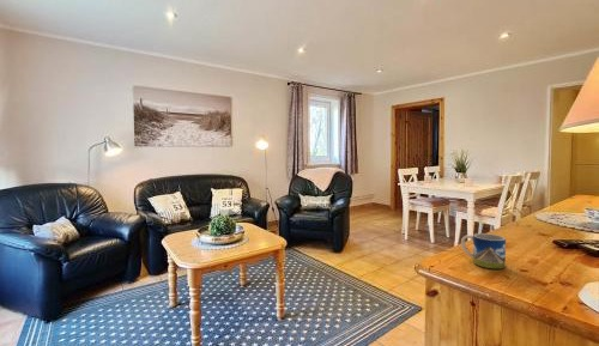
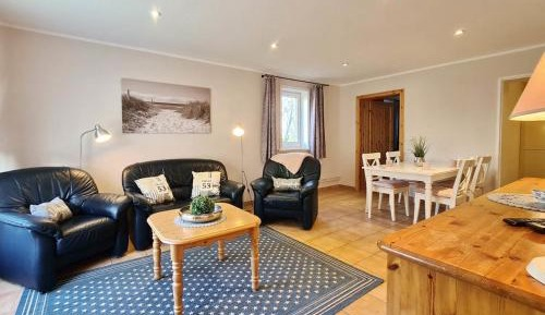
- mug [460,232,507,269]
